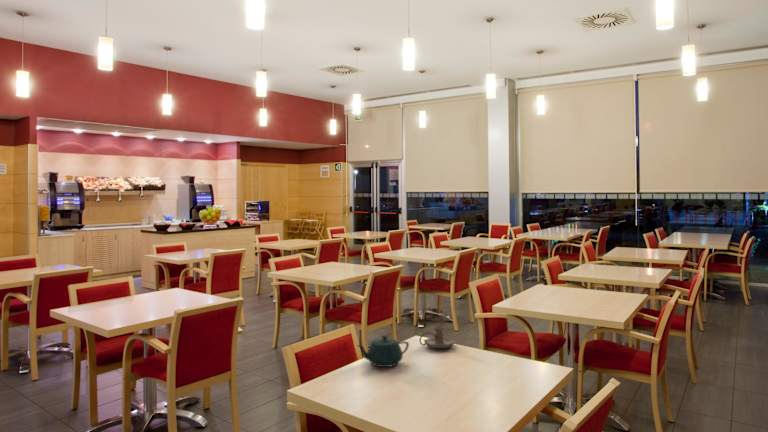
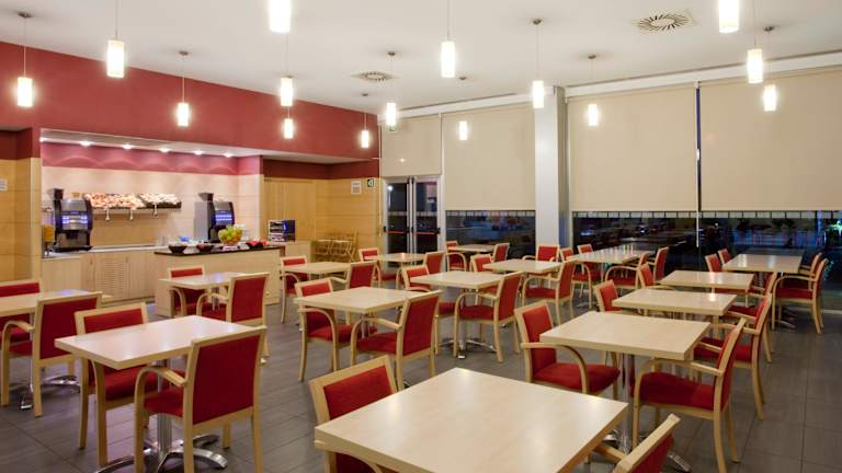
- teapot [356,334,410,368]
- candle holder [418,325,456,349]
